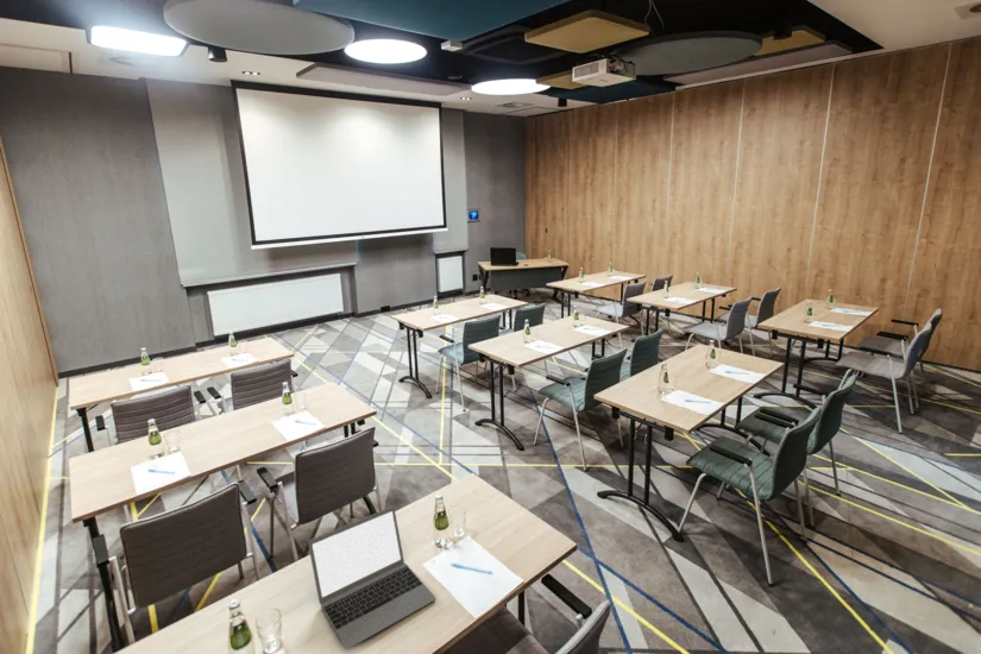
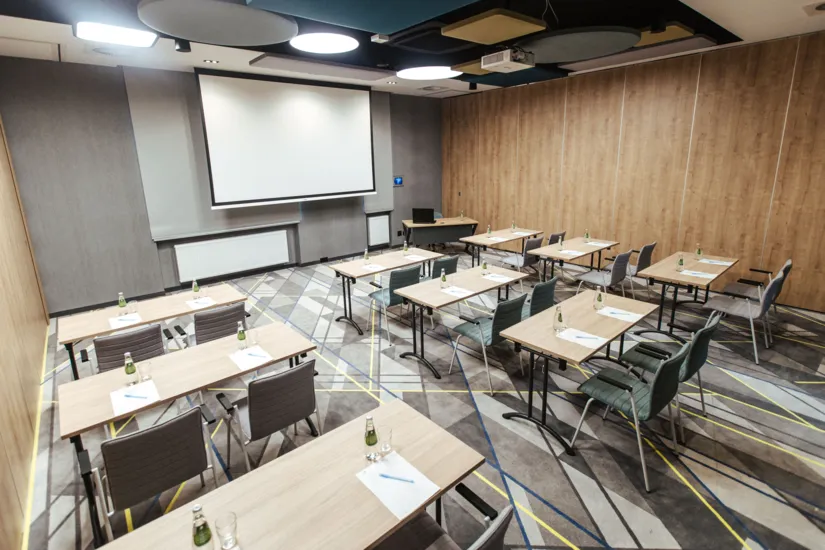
- laptop [307,505,436,650]
